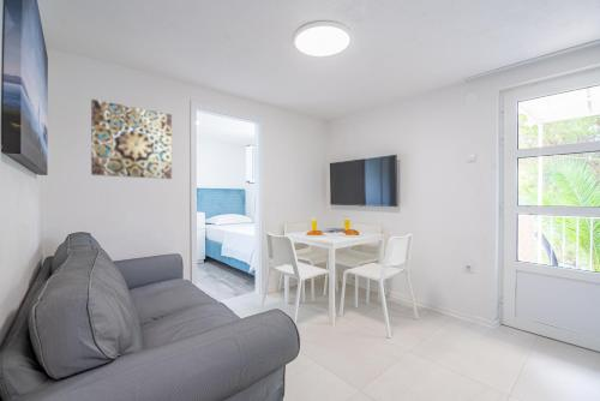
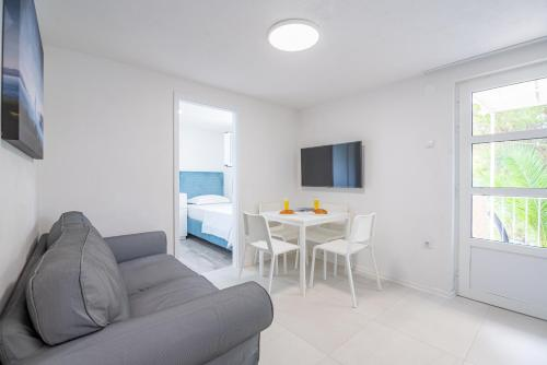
- wall art [90,98,173,180]
